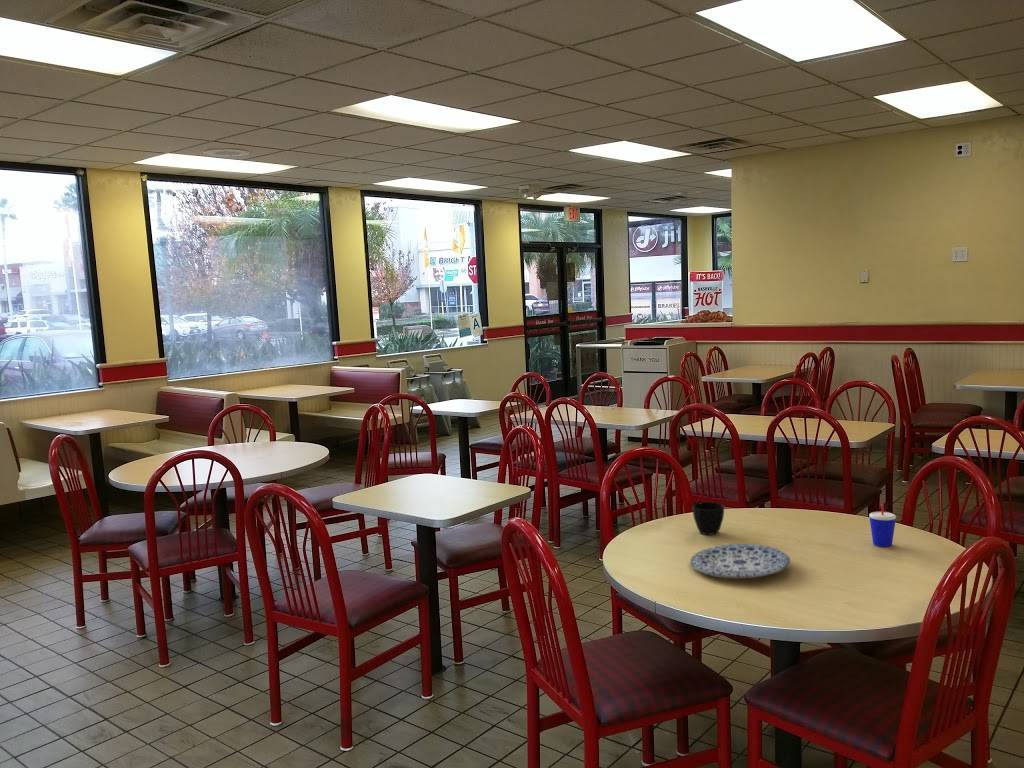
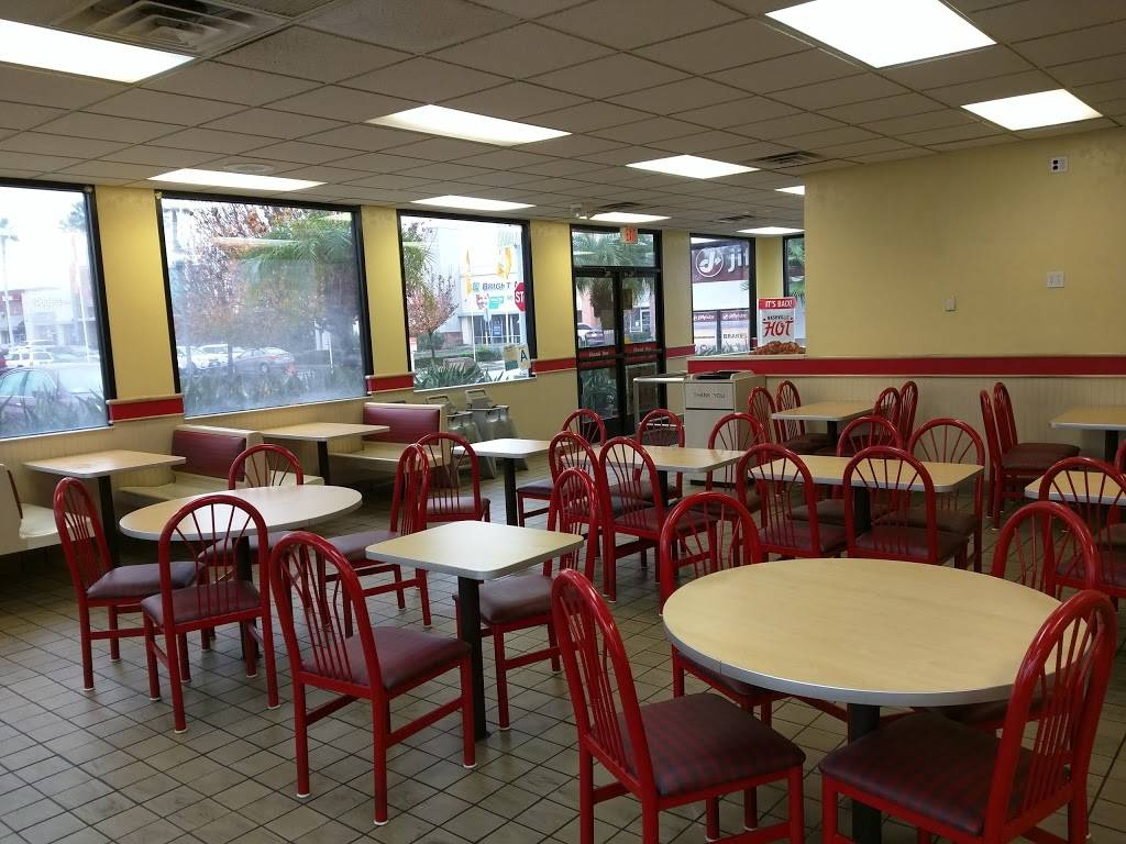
- beverage cup [868,503,897,548]
- cup [691,501,725,536]
- plate [689,543,791,579]
